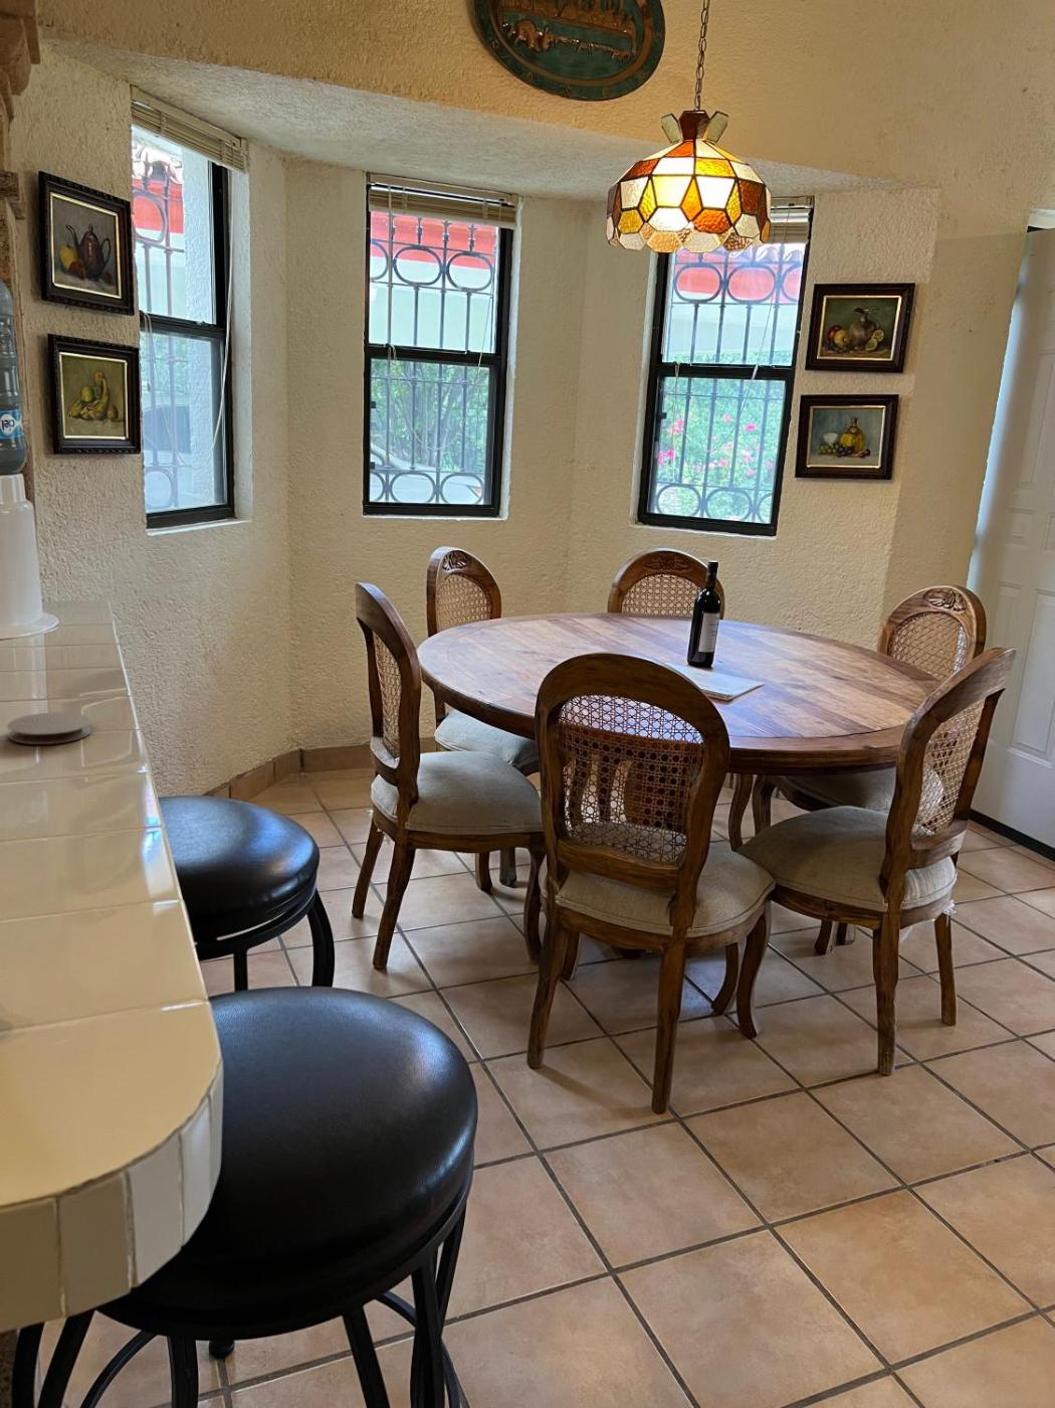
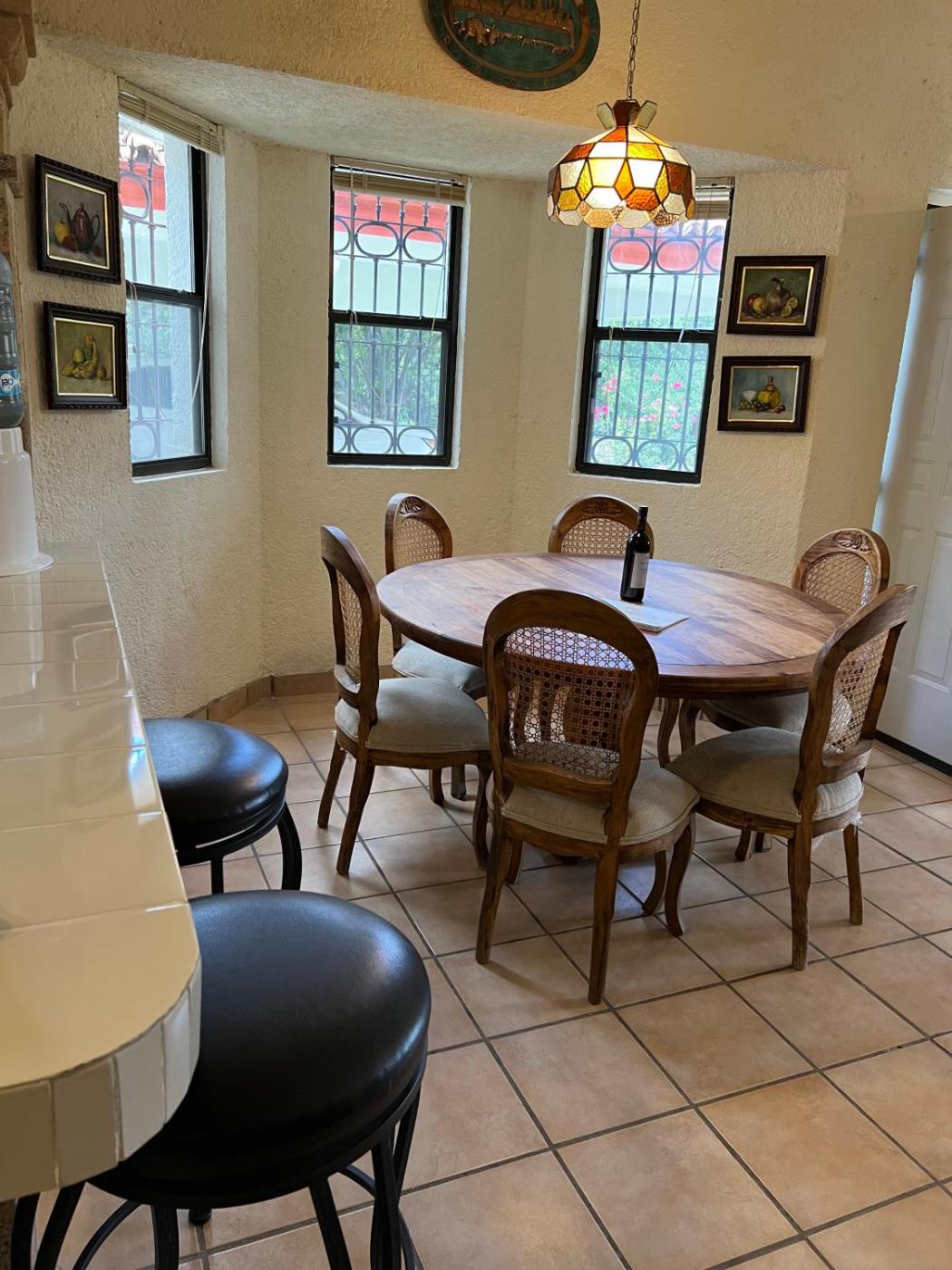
- coaster [6,711,92,745]
